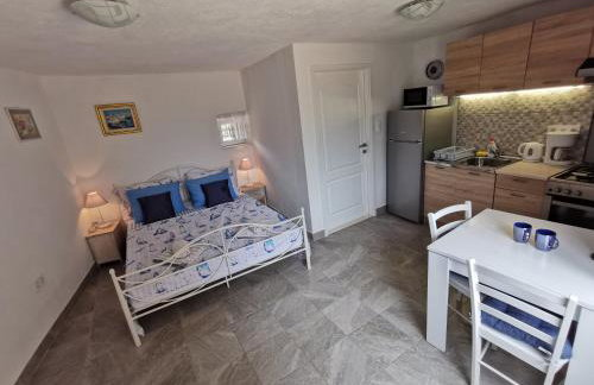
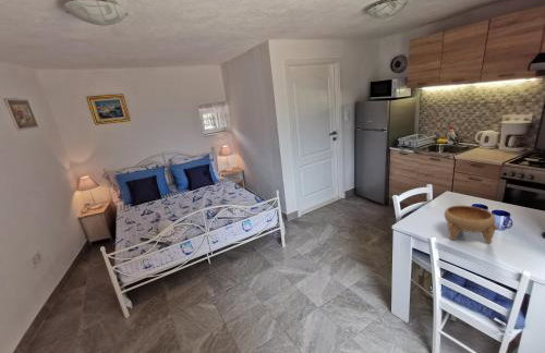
+ bowl [444,205,499,244]
